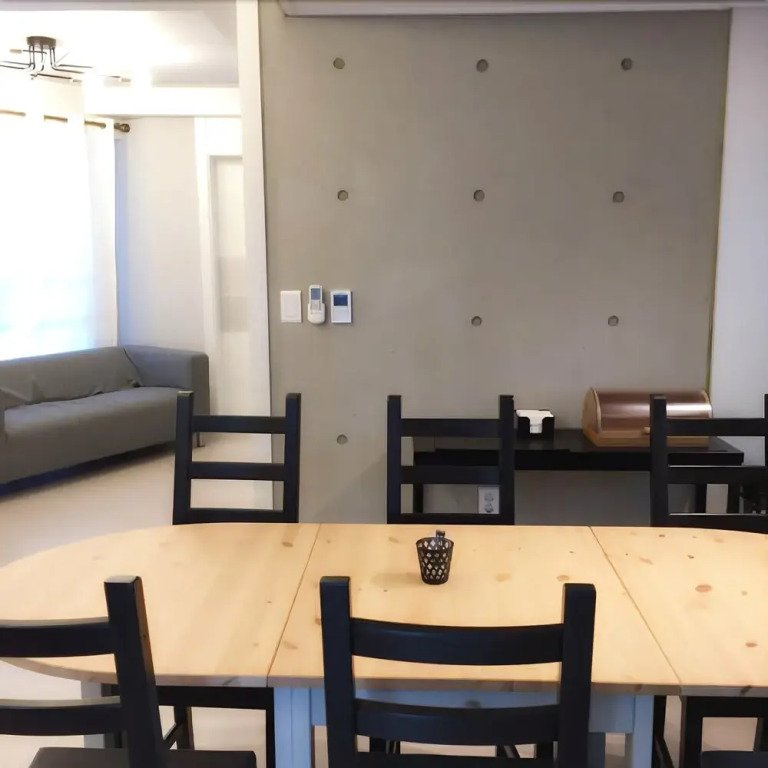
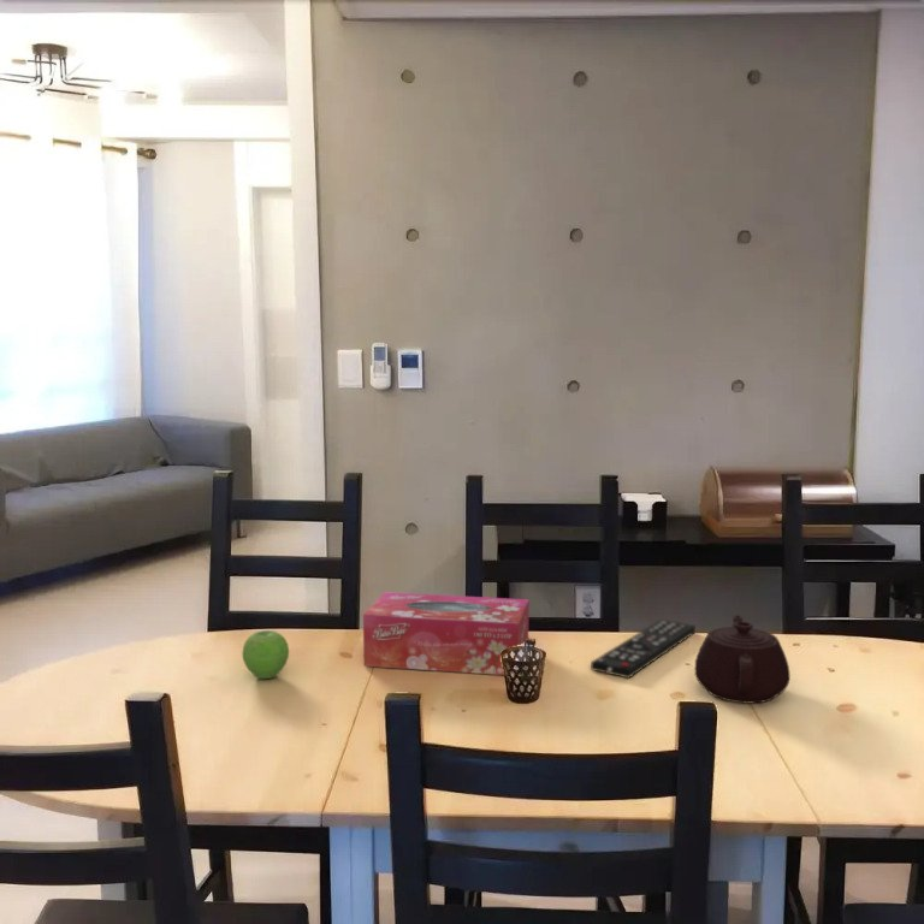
+ fruit [241,629,290,680]
+ remote control [590,618,697,680]
+ tissue box [362,591,531,676]
+ teapot [694,614,792,705]
